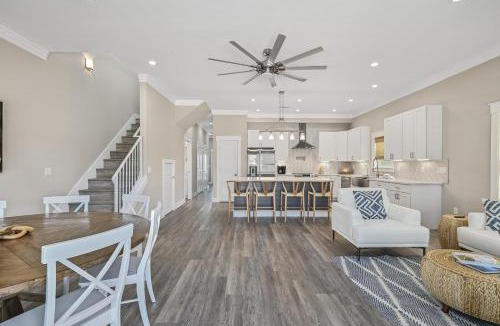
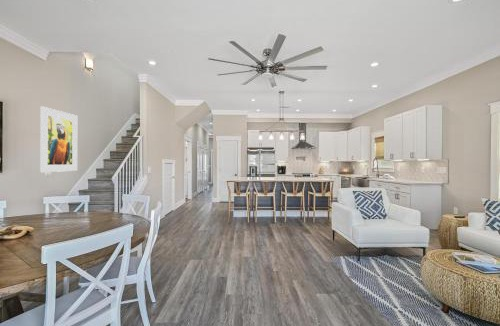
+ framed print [39,105,78,173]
